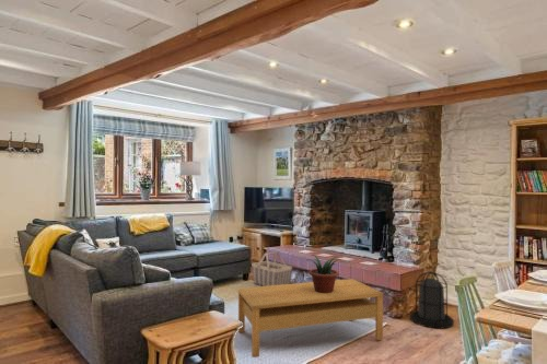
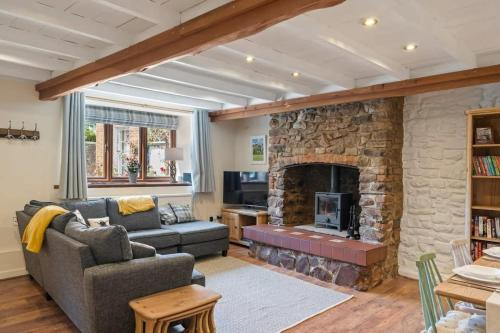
- basket [251,250,293,286]
- potted plant [306,254,341,293]
- coffee table [237,278,384,359]
- lantern [409,270,455,329]
